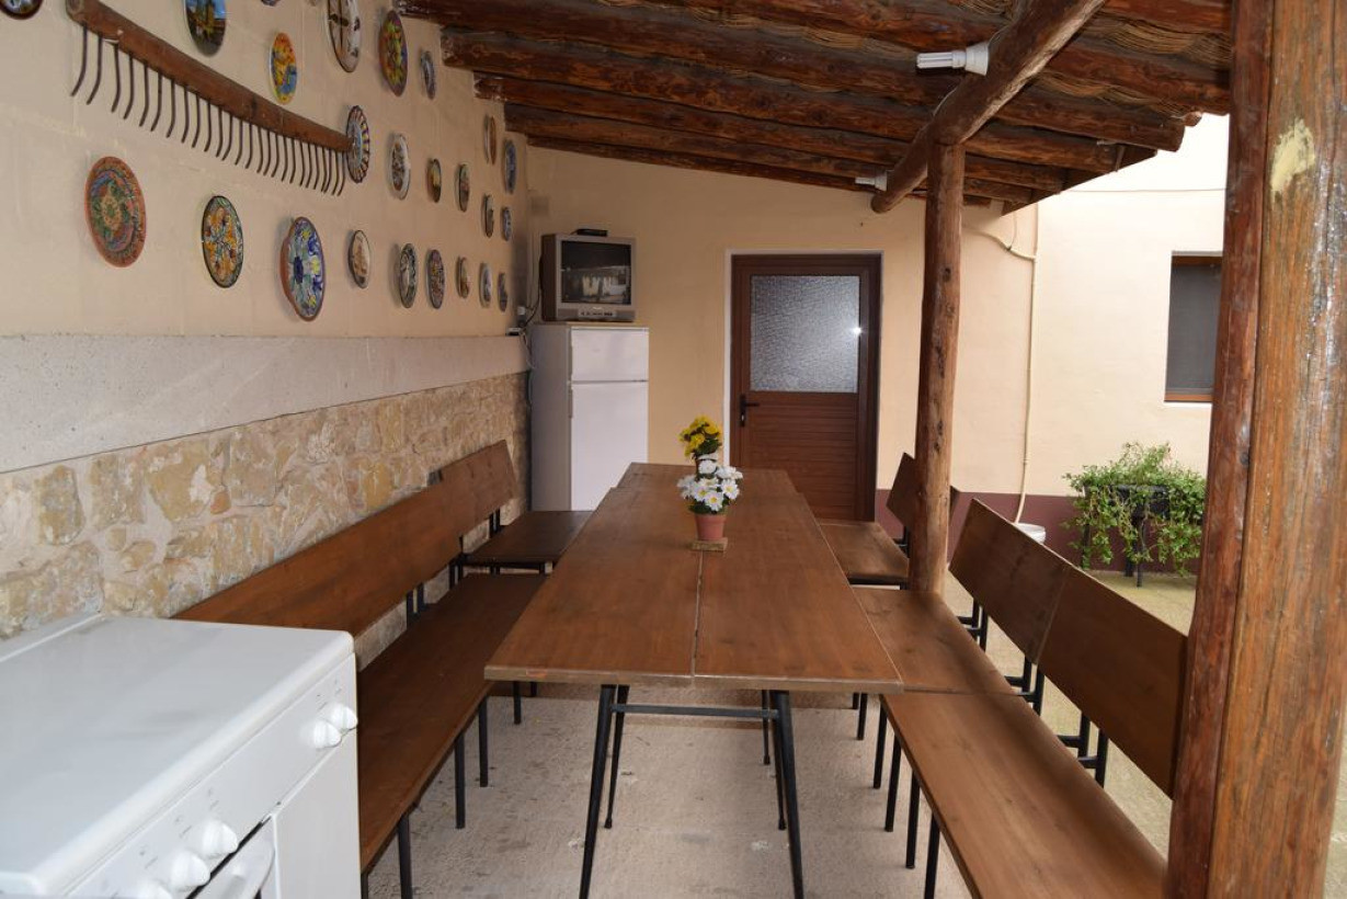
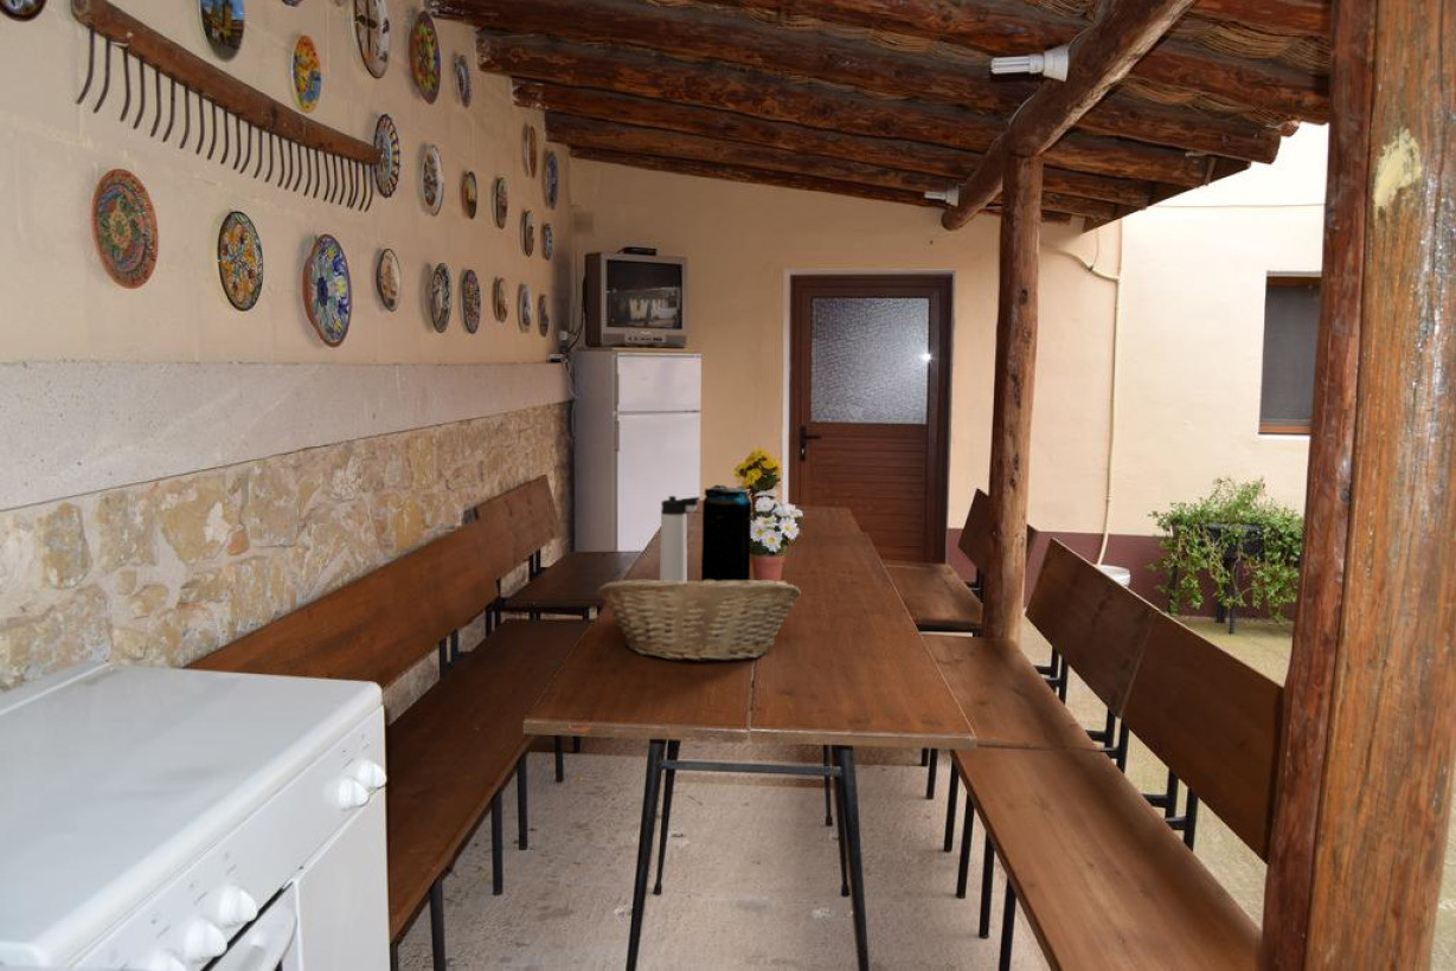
+ fruit basket [596,571,802,663]
+ thermos bottle [659,495,701,581]
+ beverage can [700,484,752,581]
